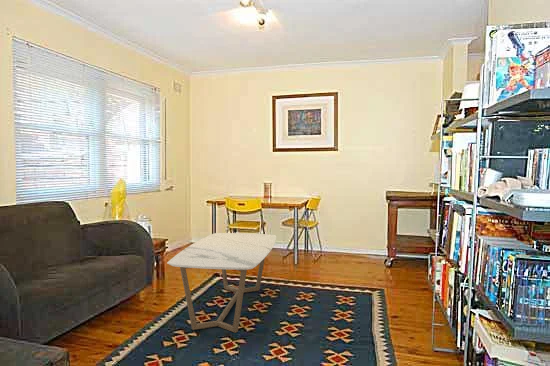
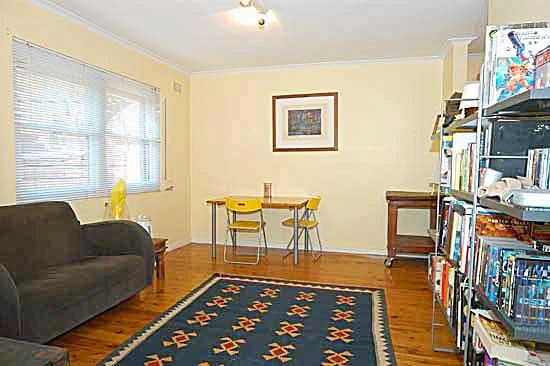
- coffee table [167,232,277,334]
